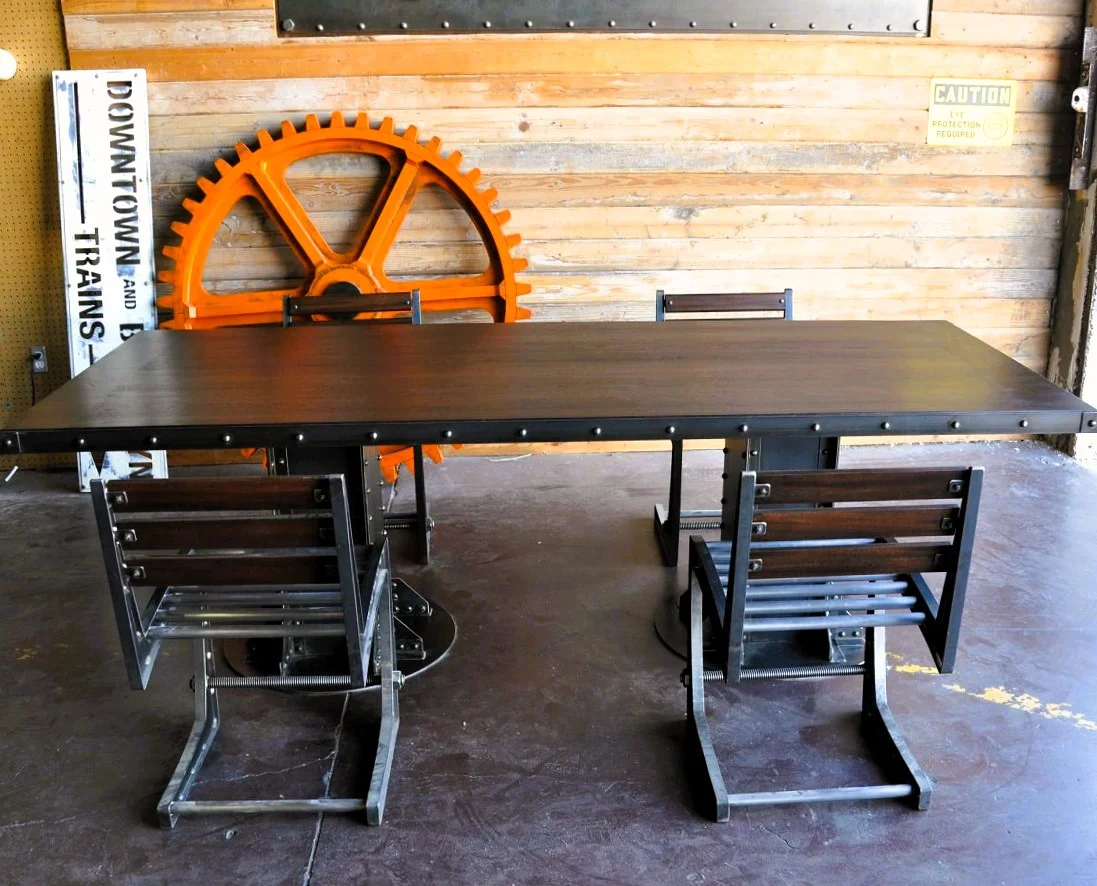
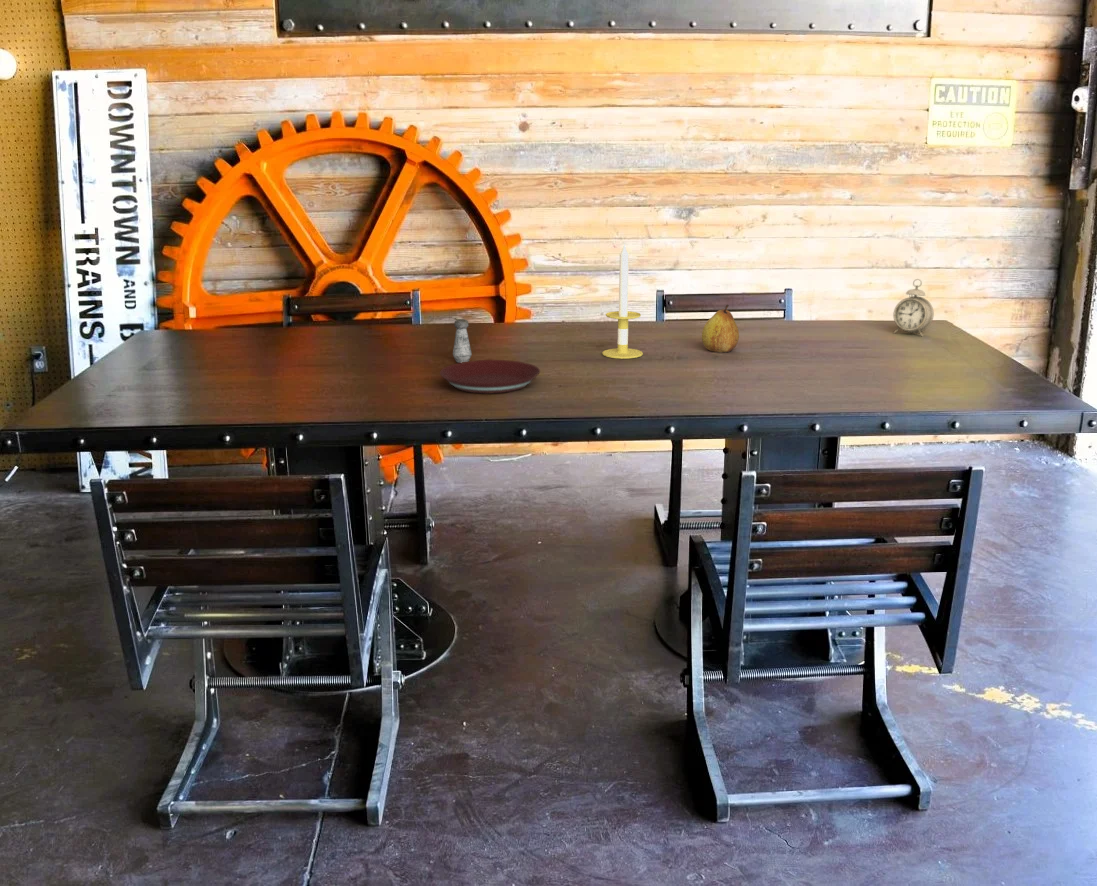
+ candle [601,242,644,360]
+ fruit [701,304,740,353]
+ salt shaker [452,318,472,363]
+ alarm clock [892,278,935,338]
+ plate [439,359,541,394]
